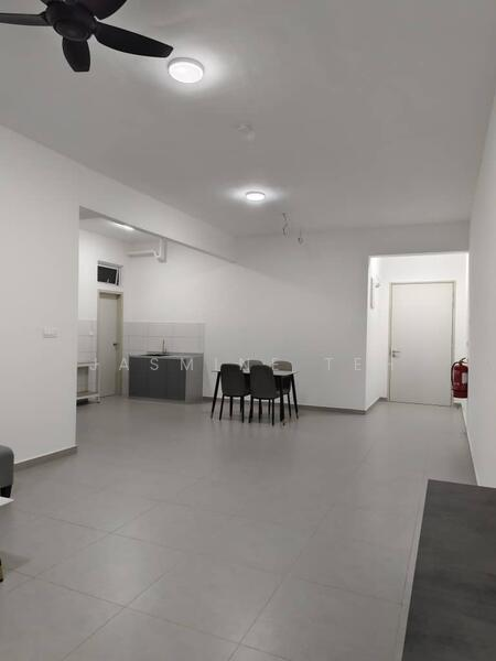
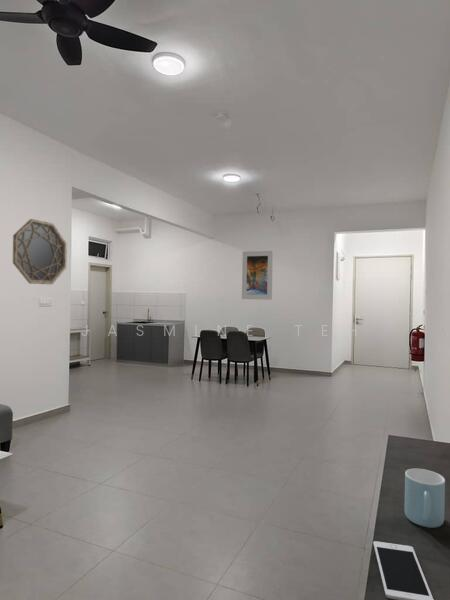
+ mug [404,468,446,529]
+ home mirror [12,218,68,285]
+ cell phone [372,540,435,600]
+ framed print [241,250,274,301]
